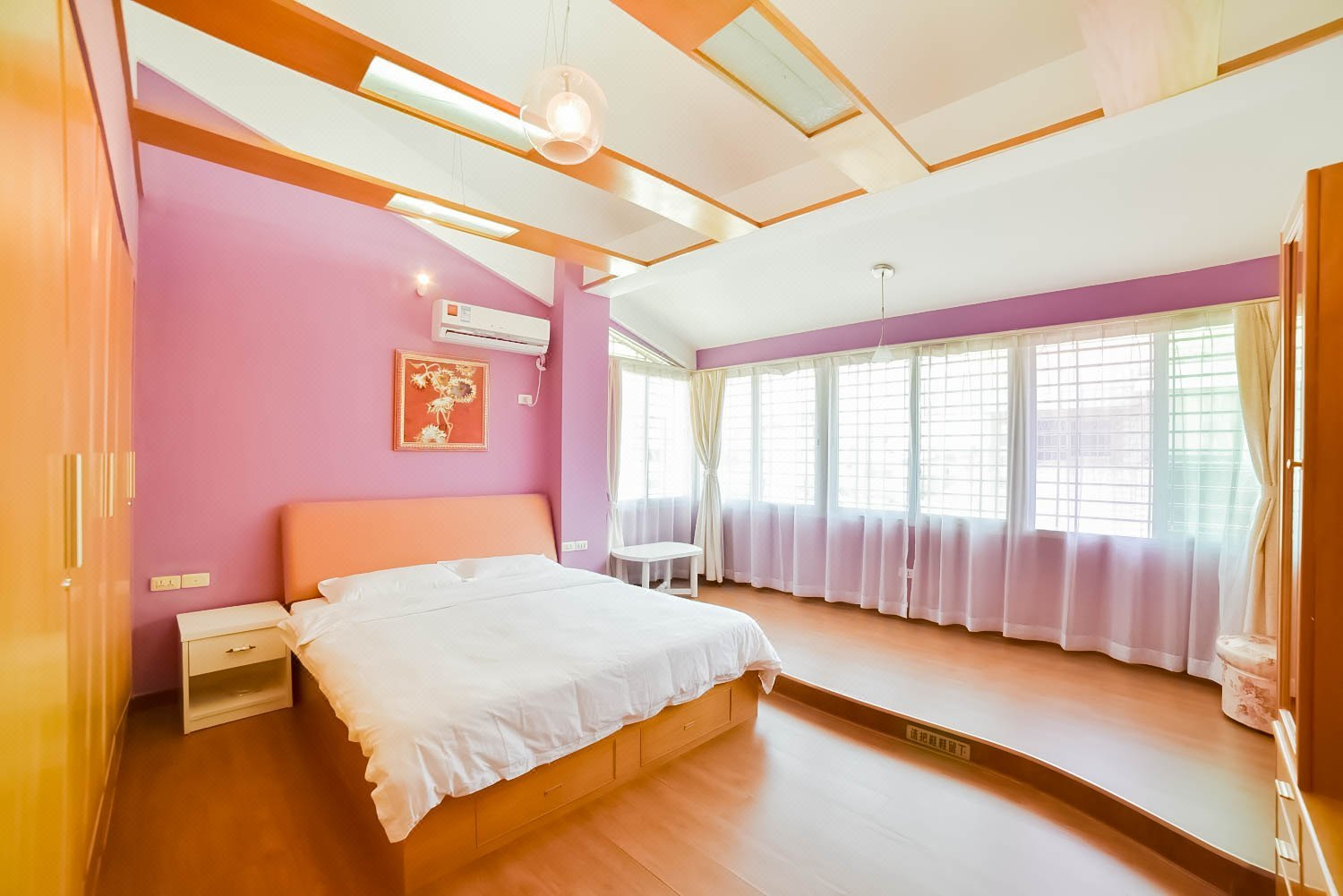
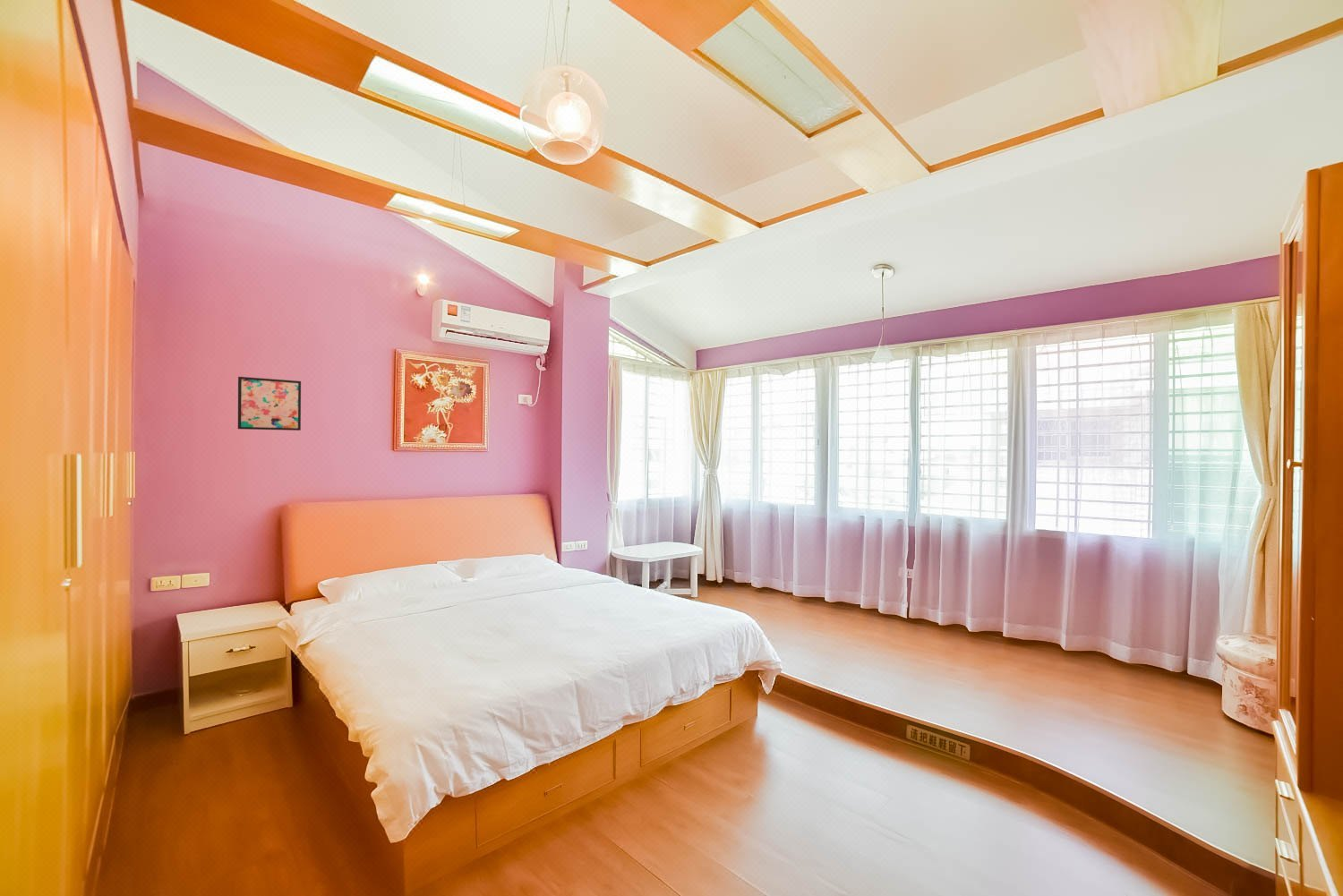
+ wall art [237,376,302,431]
